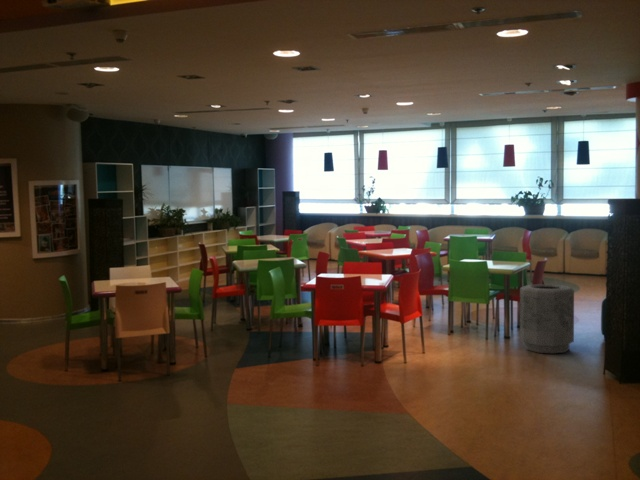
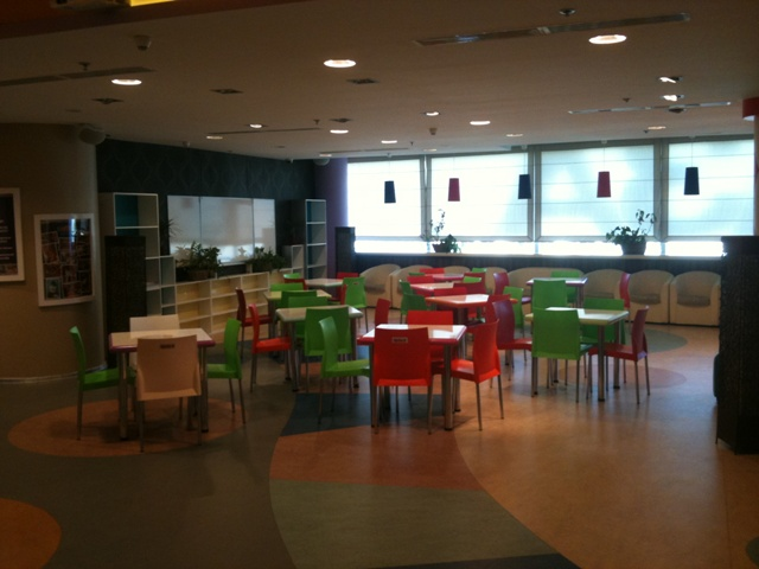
- trash can [519,283,575,354]
